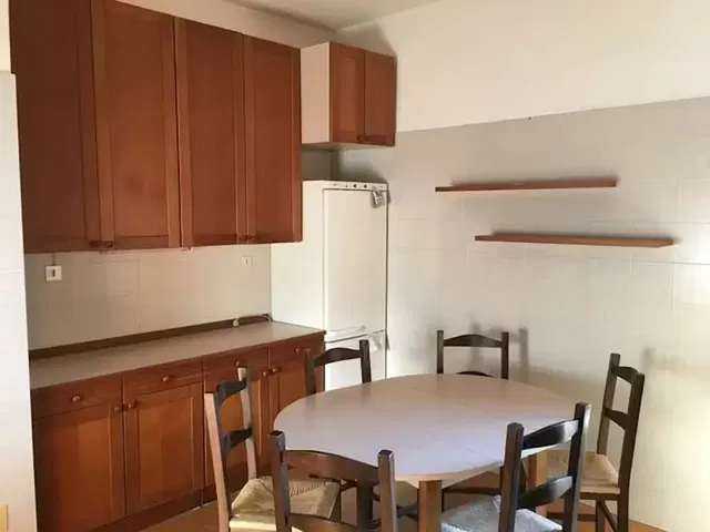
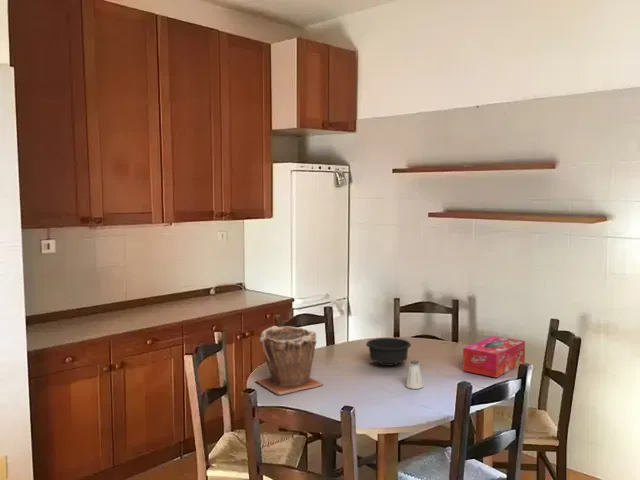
+ saltshaker [405,360,425,390]
+ plant pot [254,325,324,396]
+ tissue box [462,335,526,378]
+ bowl [365,337,412,367]
